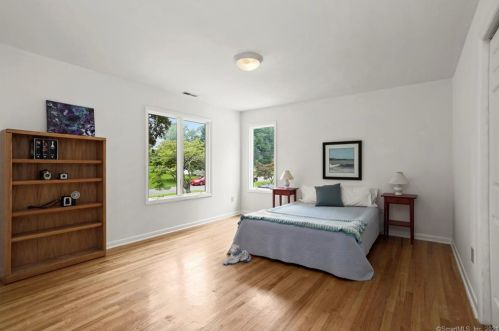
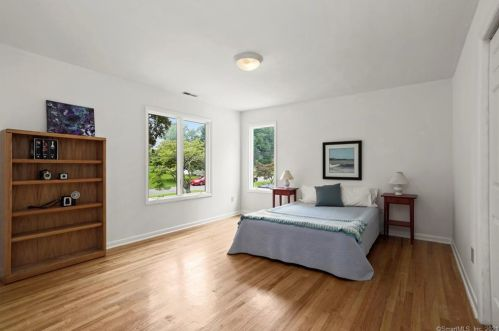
- plush toy [222,242,252,266]
